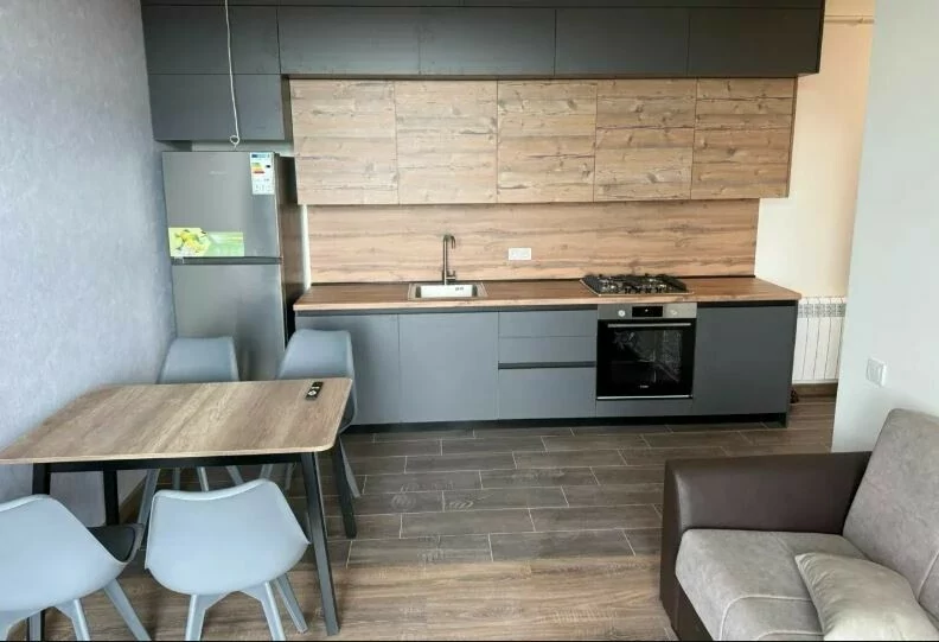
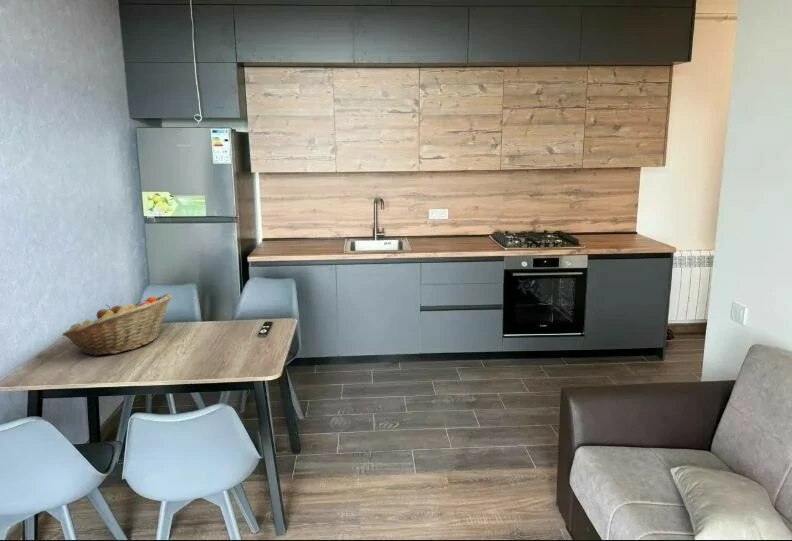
+ fruit basket [61,292,173,357]
